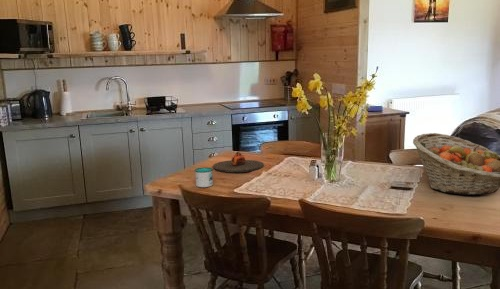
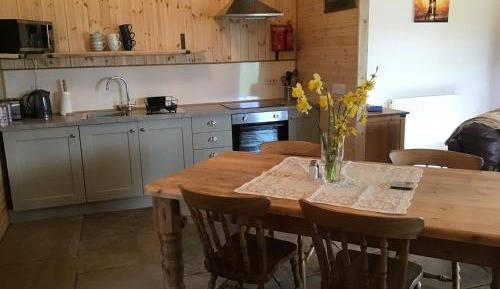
- fruit basket [412,132,500,196]
- plate [212,151,265,173]
- mug [193,167,214,188]
